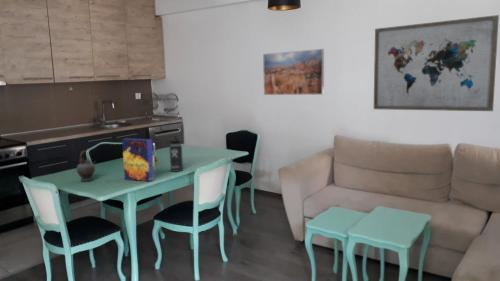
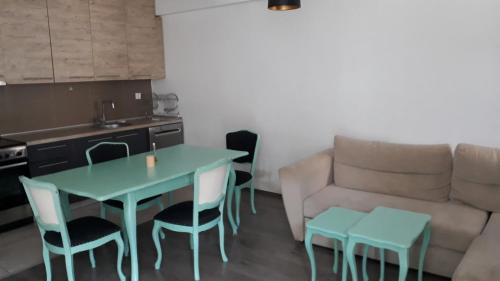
- wall art [373,14,500,112]
- cereal box [121,137,155,182]
- teapot [75,150,96,182]
- thermos bottle [166,135,184,173]
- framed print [262,48,325,96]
